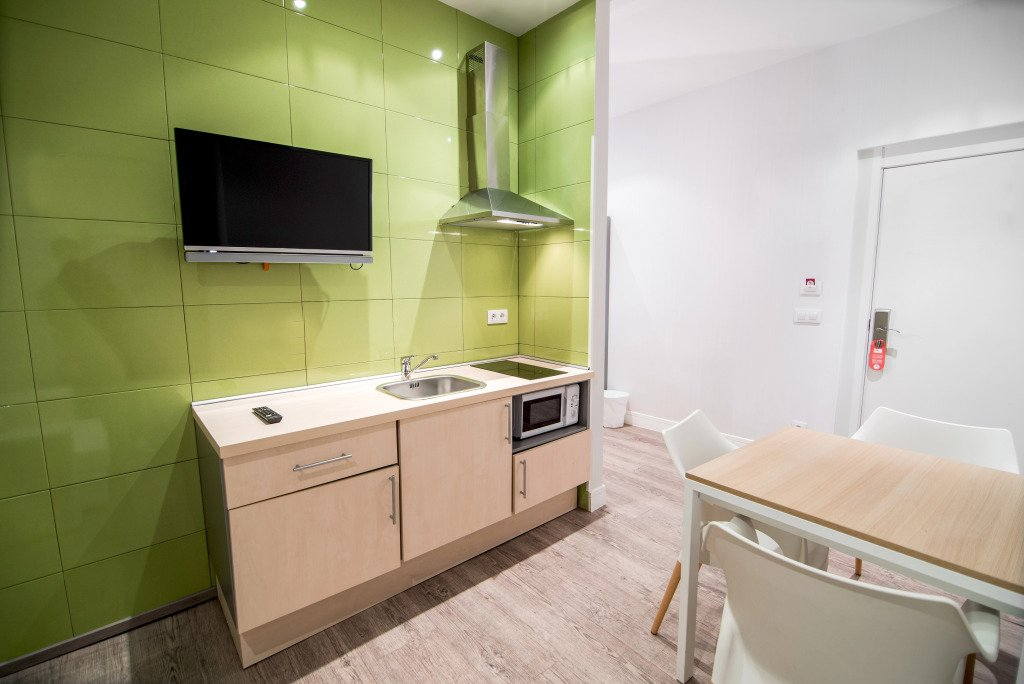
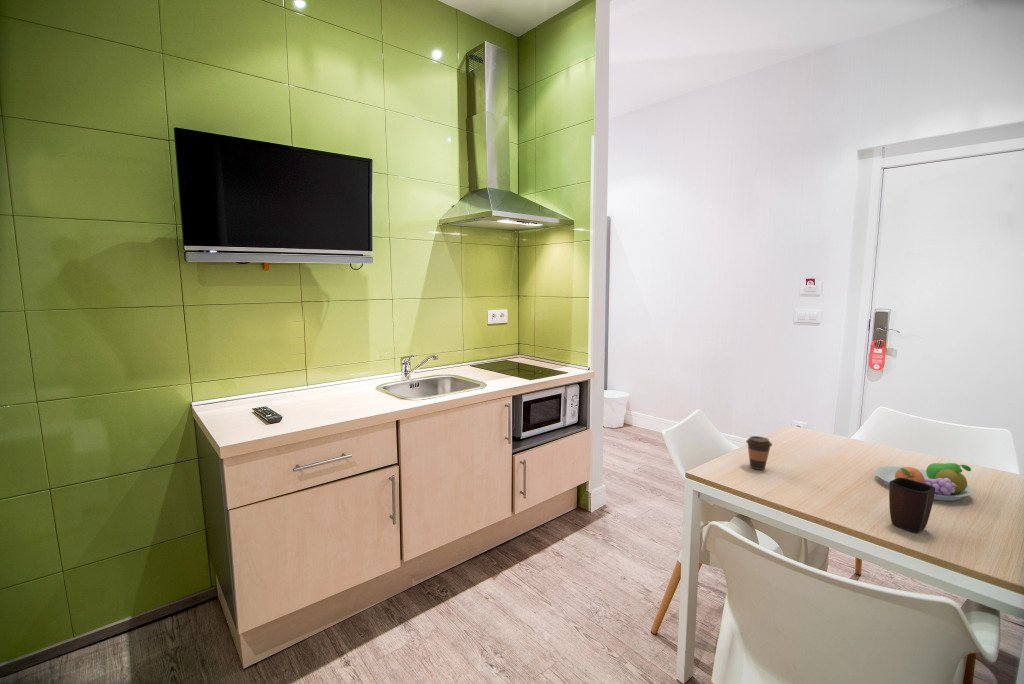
+ fruit bowl [874,462,974,502]
+ coffee cup [745,435,773,471]
+ mug [888,478,935,534]
